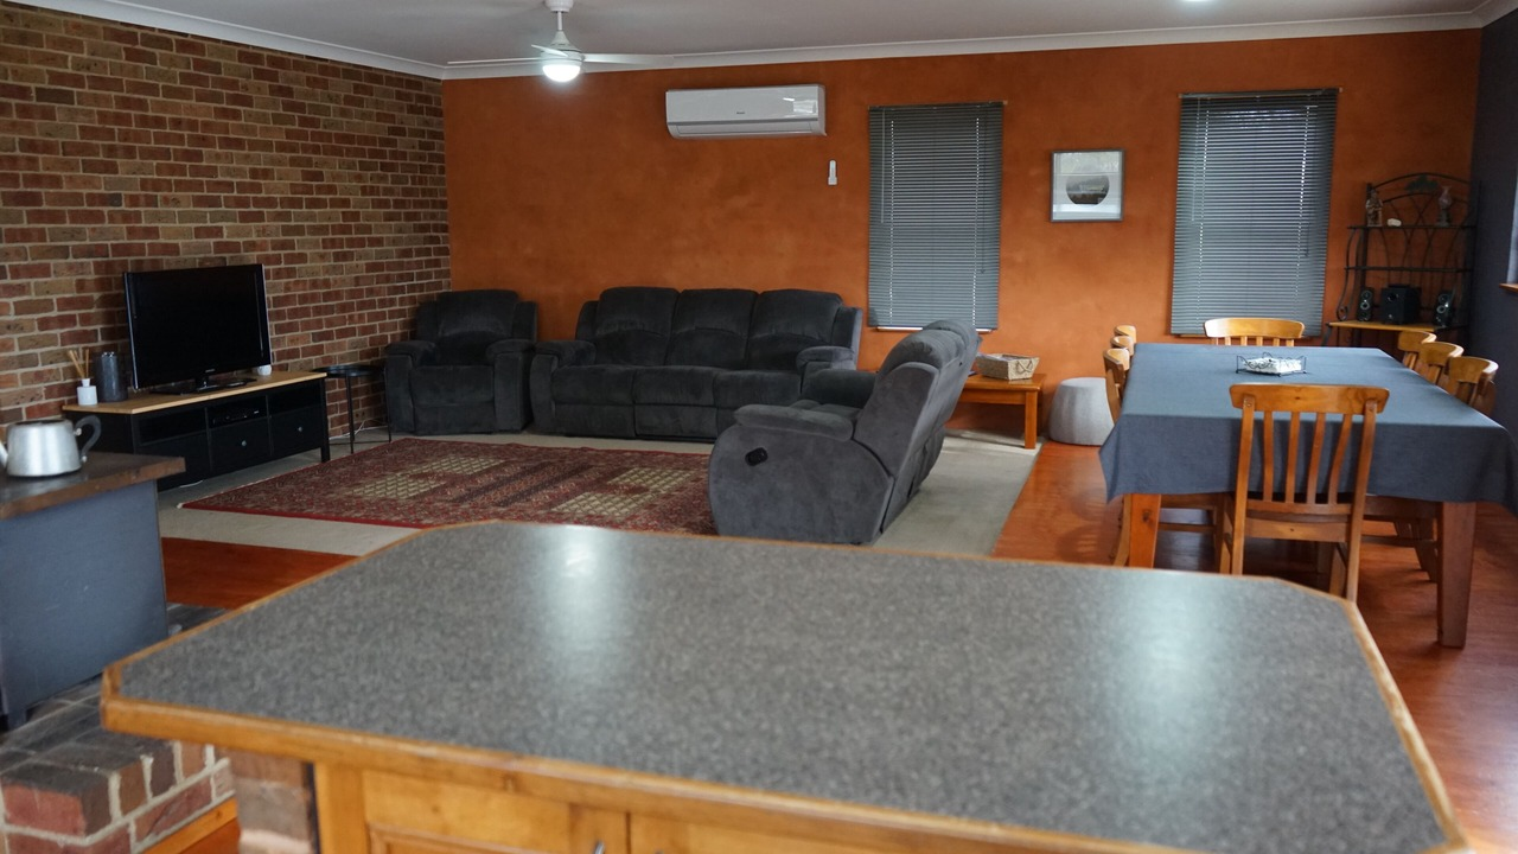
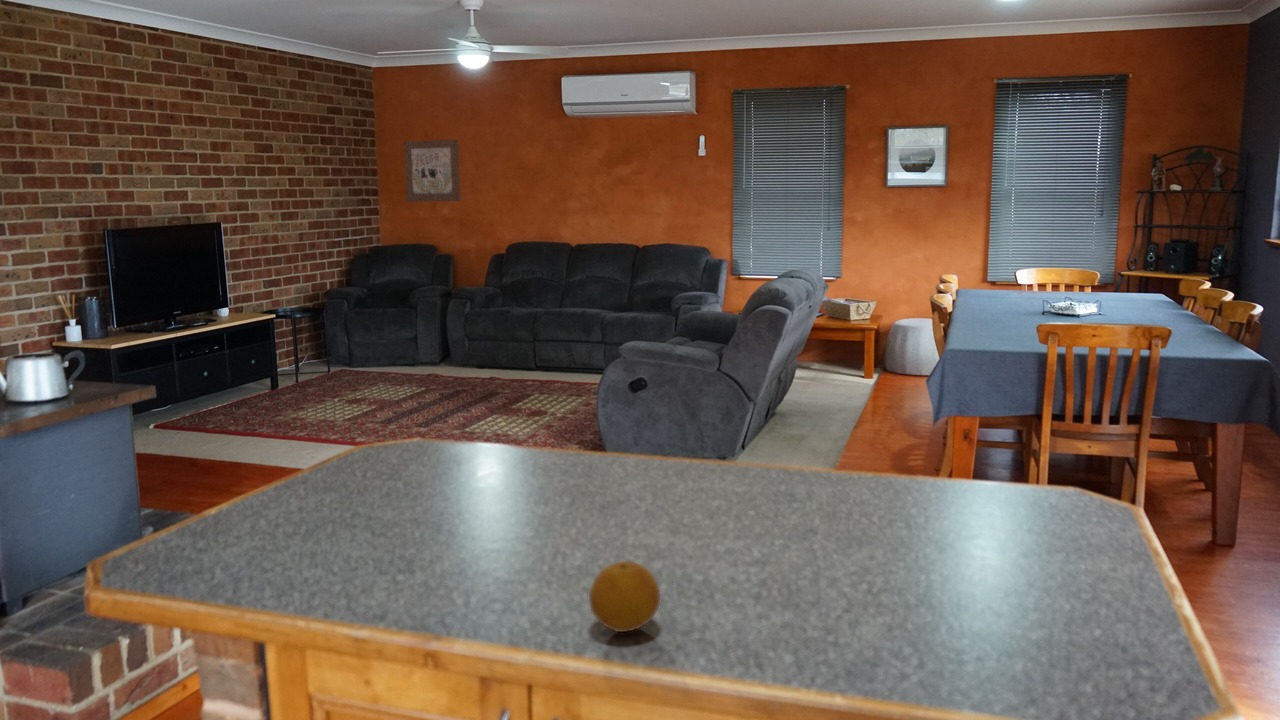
+ fruit [588,560,661,633]
+ wall art [403,139,462,203]
